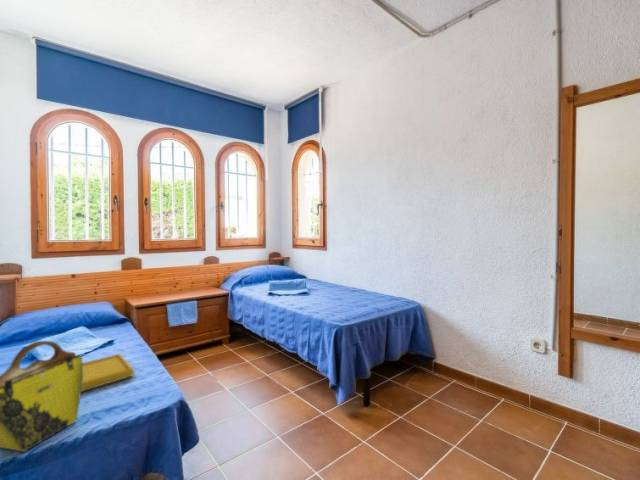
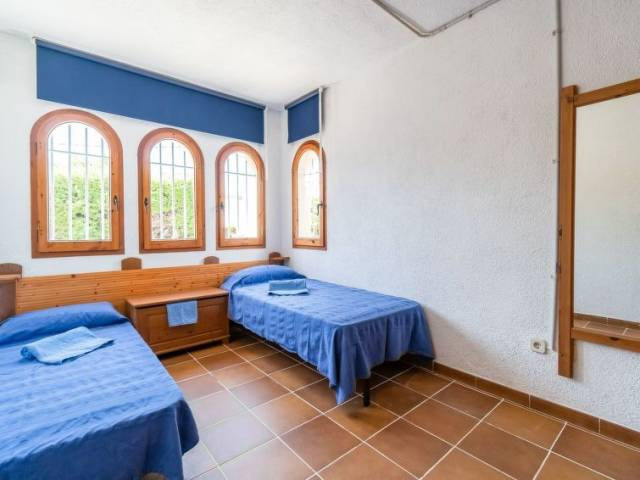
- serving tray [81,353,136,393]
- tote bag [0,340,83,453]
